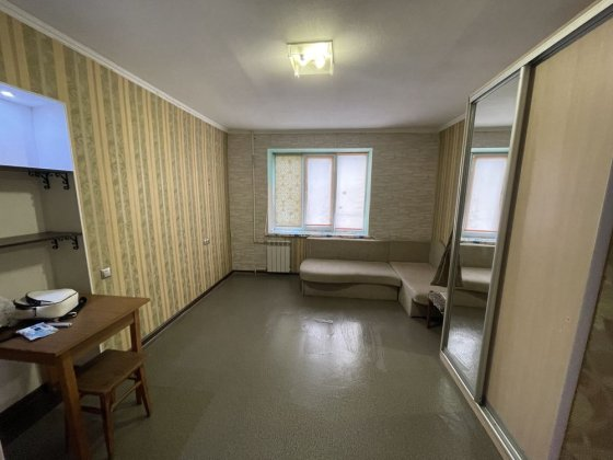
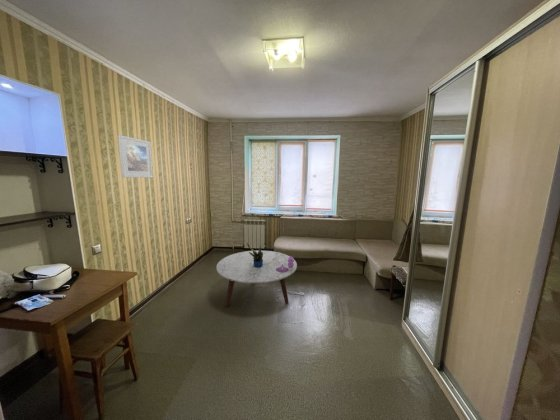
+ jar [276,255,295,272]
+ potted plant [246,242,263,268]
+ coffee table [215,250,298,308]
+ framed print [117,134,154,179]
